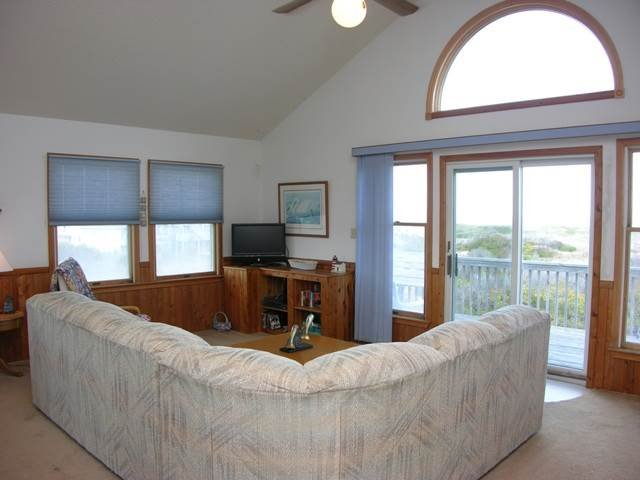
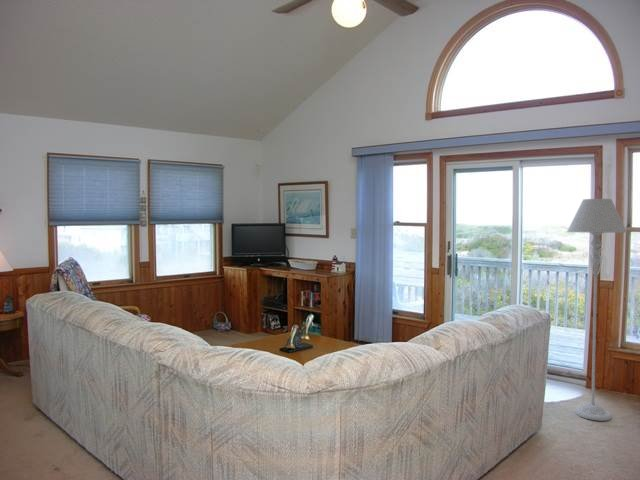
+ floor lamp [566,198,628,422]
